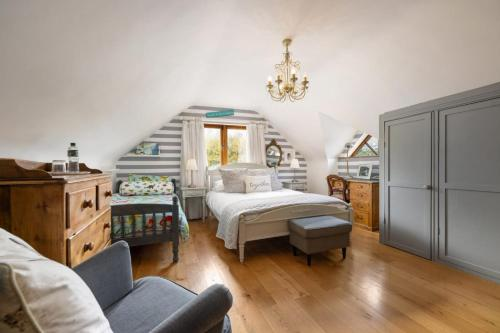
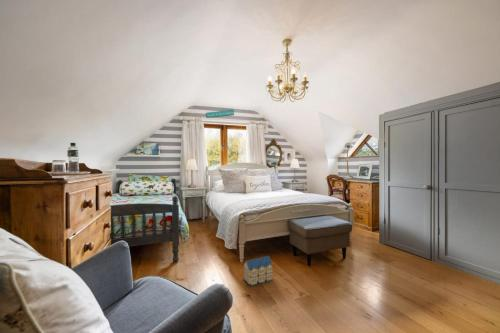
+ toy house [242,255,274,287]
